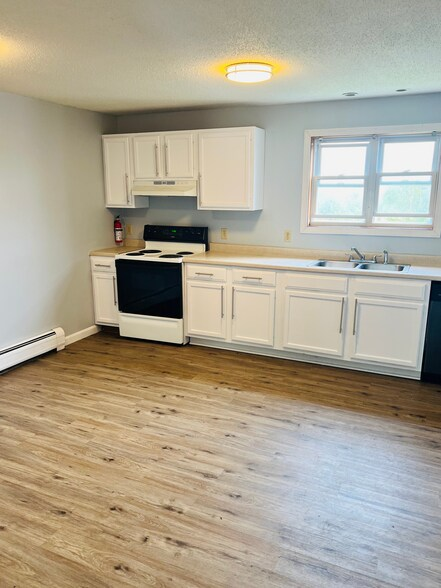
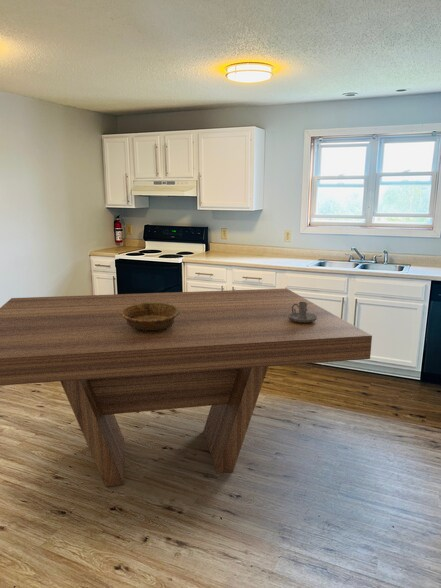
+ dining table [0,287,373,487]
+ decorative bowl [121,302,179,332]
+ candle holder [288,302,317,323]
